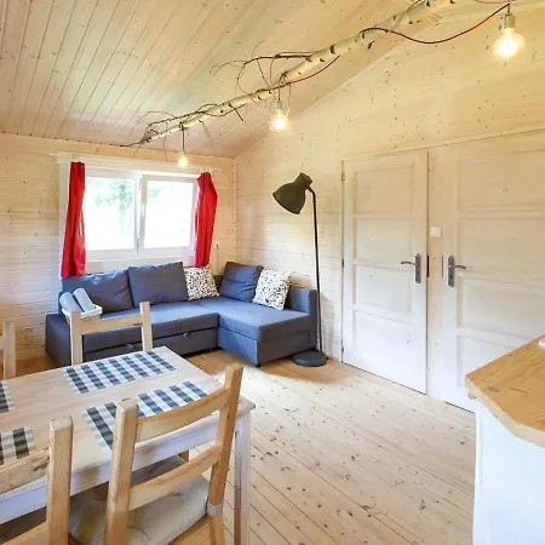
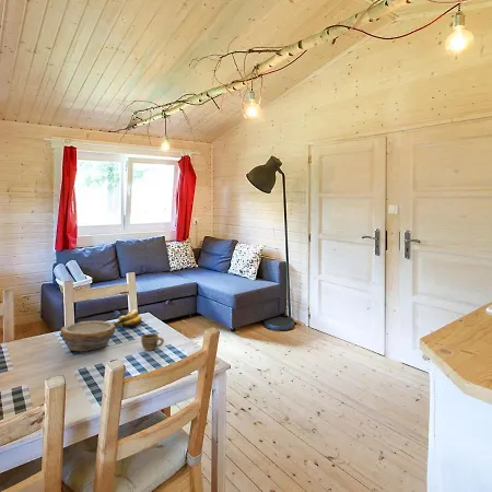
+ bowl [60,320,117,352]
+ banana [114,308,142,328]
+ cup [140,332,165,352]
